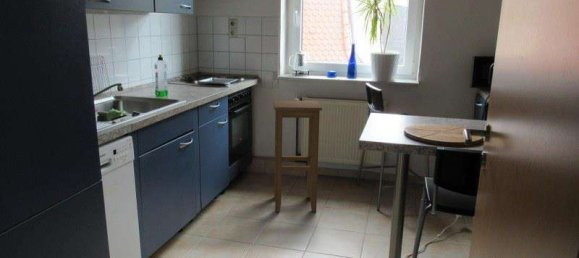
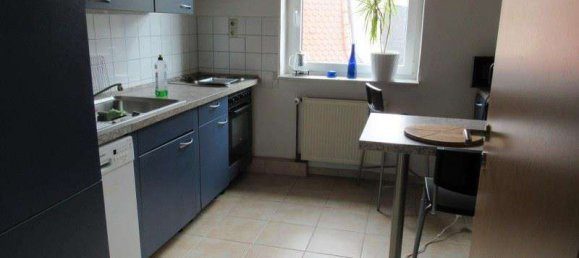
- stool [273,100,323,213]
